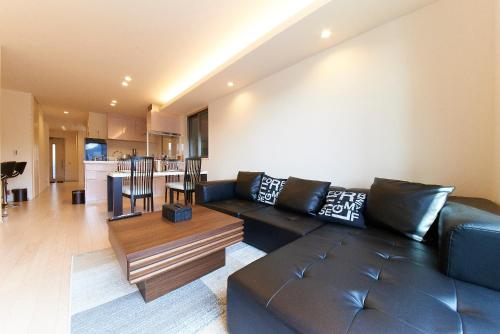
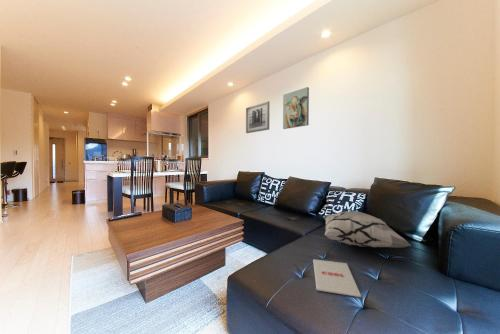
+ decorative pillow [322,210,412,248]
+ wall art [245,100,270,134]
+ magazine [312,258,362,298]
+ wall art [282,86,310,130]
